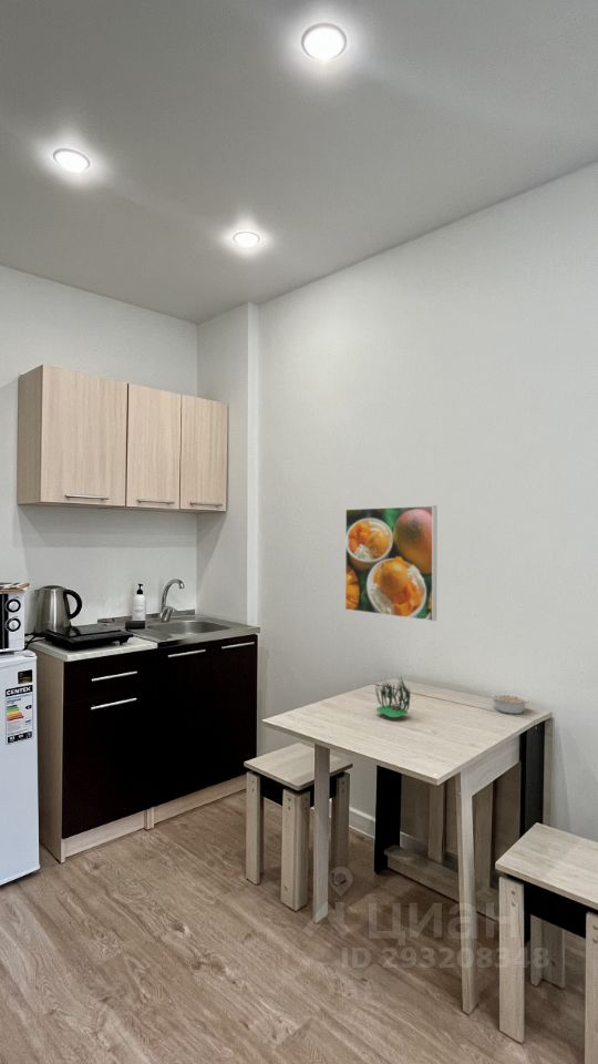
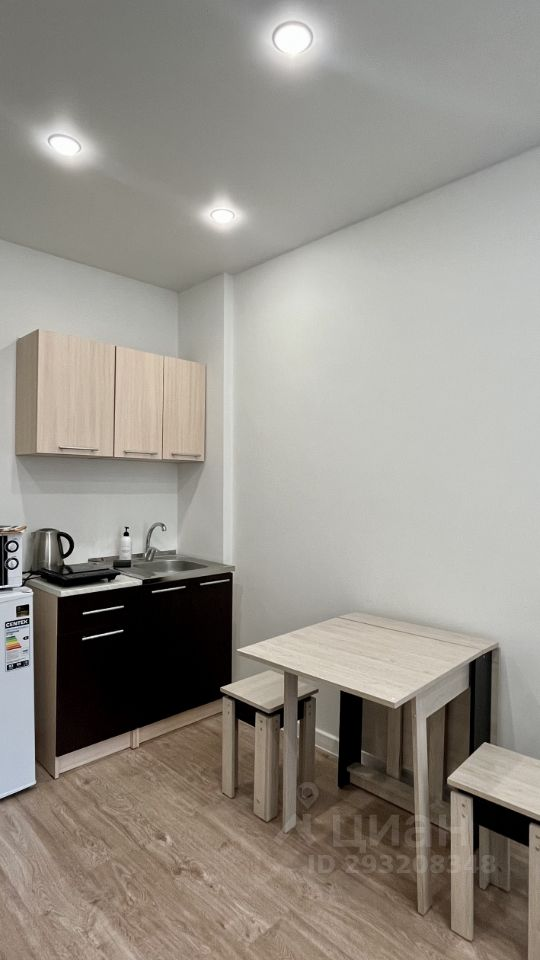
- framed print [344,504,437,622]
- succulent plant [374,674,412,718]
- legume [489,692,530,715]
